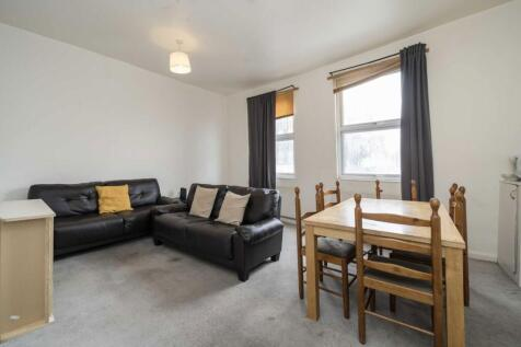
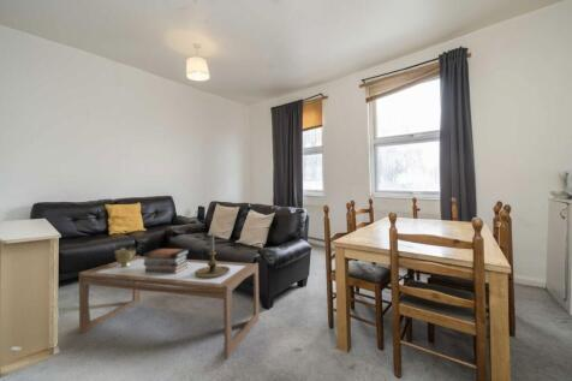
+ candle holder [195,233,230,278]
+ decorative bowl [113,246,137,267]
+ coffee table [78,255,261,361]
+ book stack [143,248,191,274]
